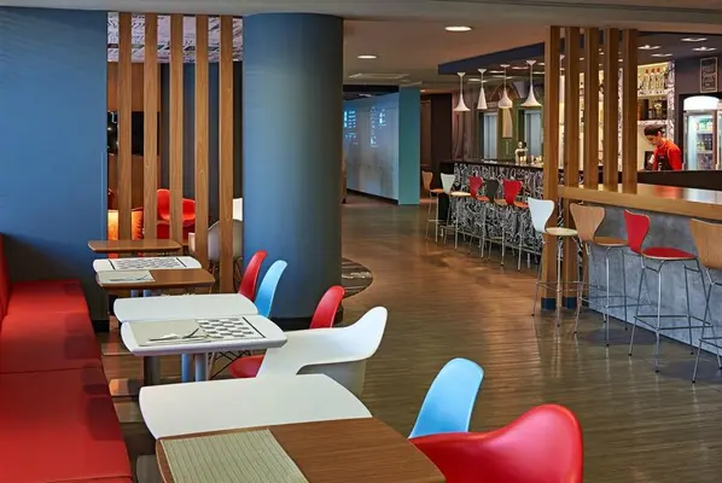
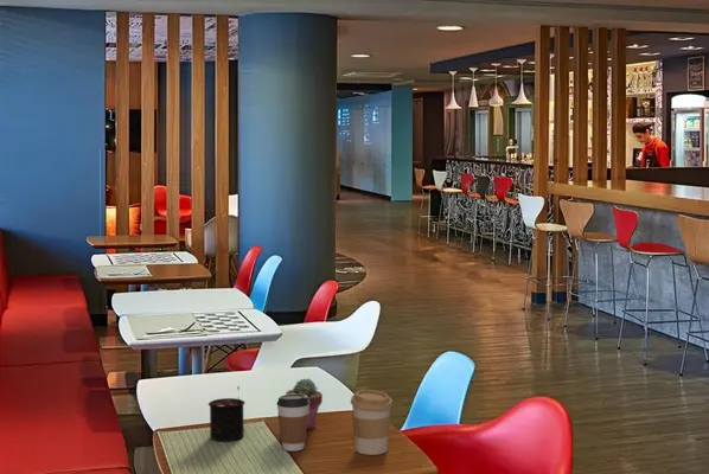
+ candle [207,385,247,442]
+ coffee cup [350,389,394,456]
+ coffee cup [276,395,309,453]
+ potted succulent [285,378,324,430]
